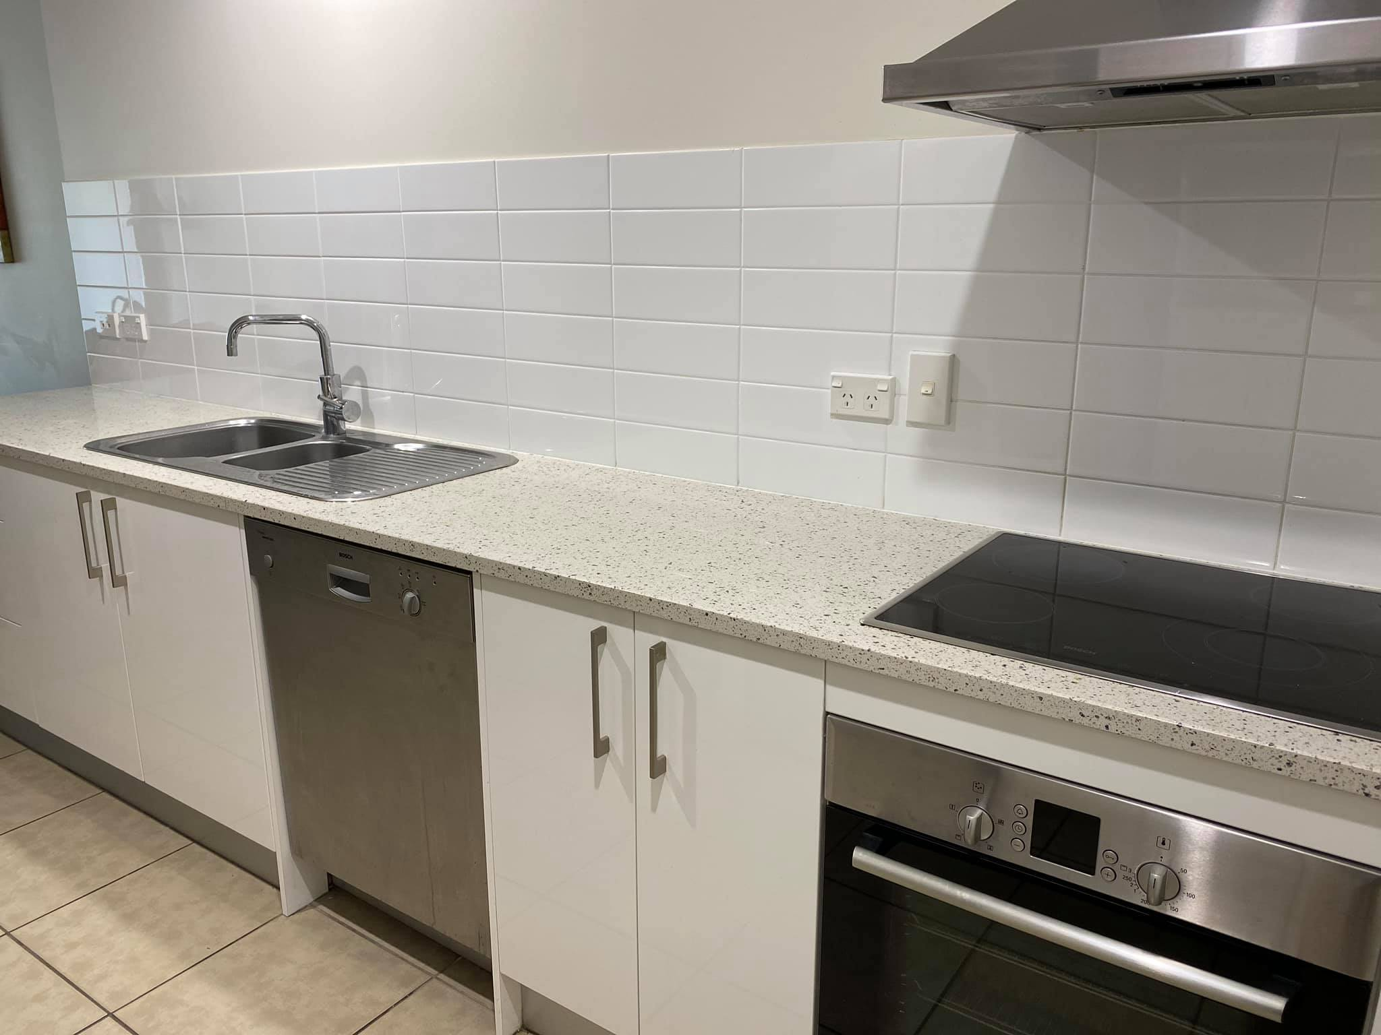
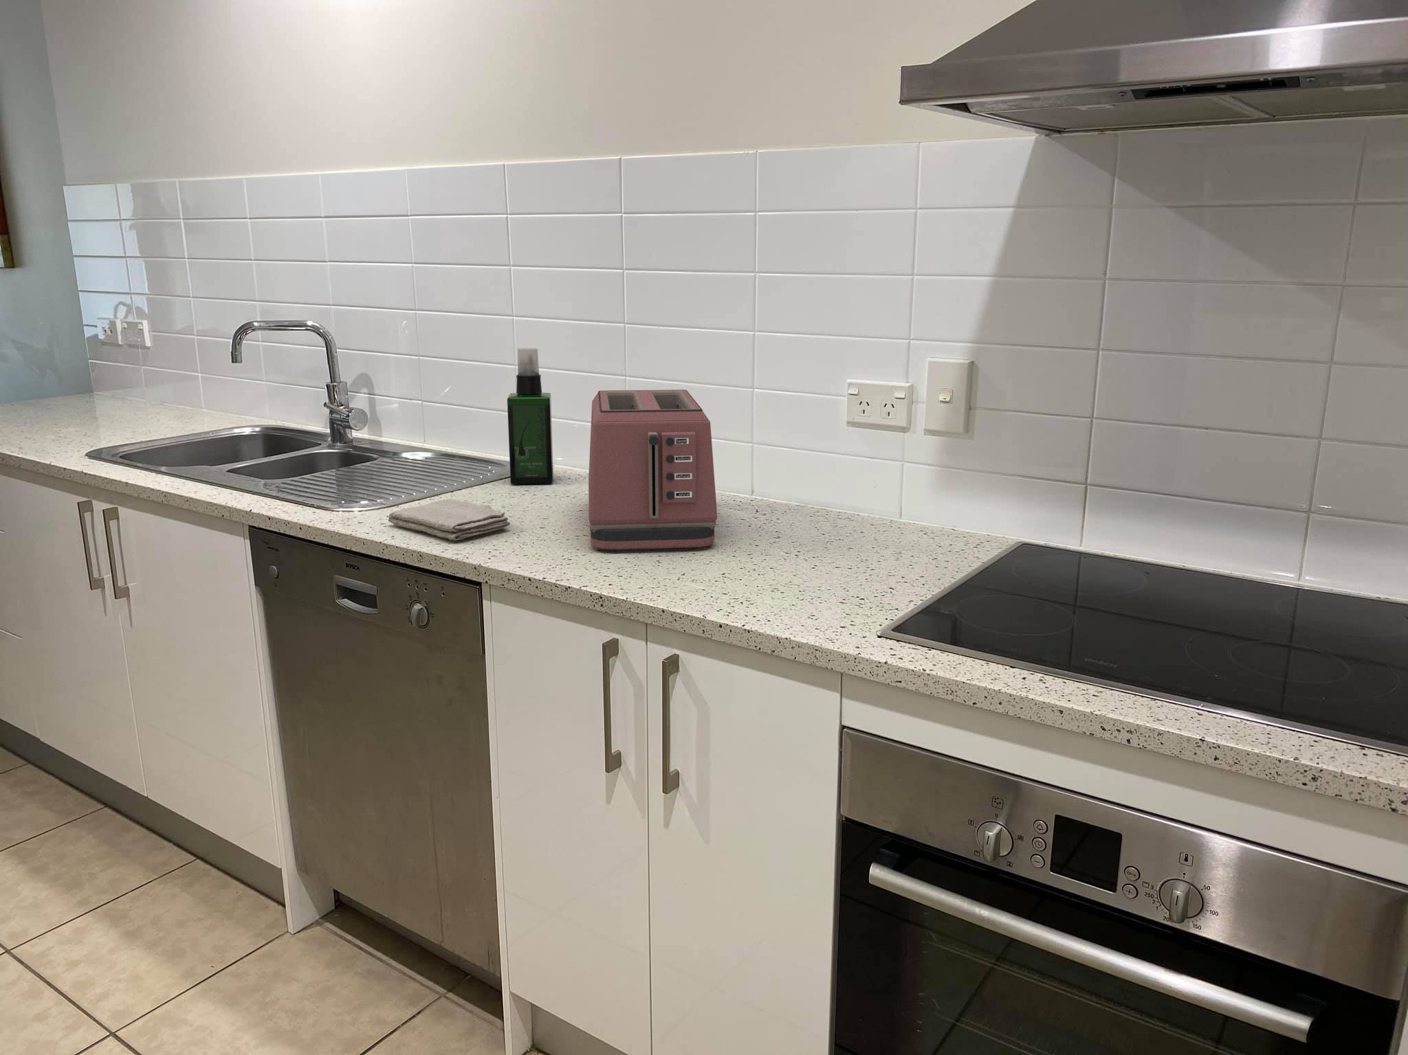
+ spray bottle [507,348,554,484]
+ washcloth [388,499,511,541]
+ toaster [588,389,717,550]
